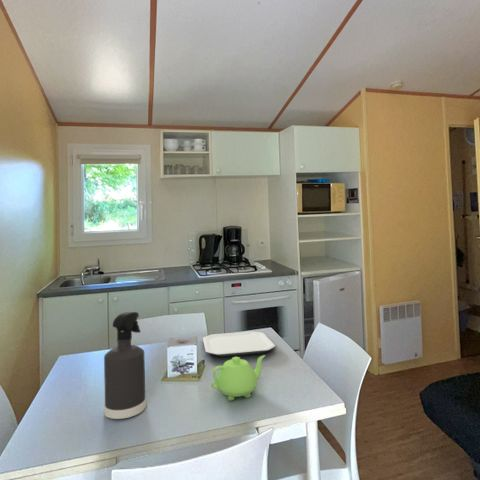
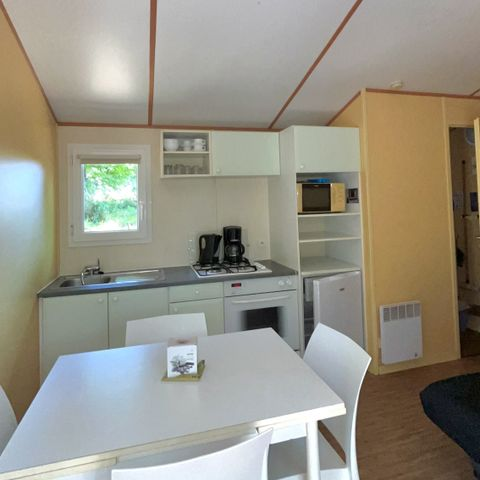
- teapot [210,354,266,402]
- spray bottle [103,311,147,420]
- plate [202,330,277,357]
